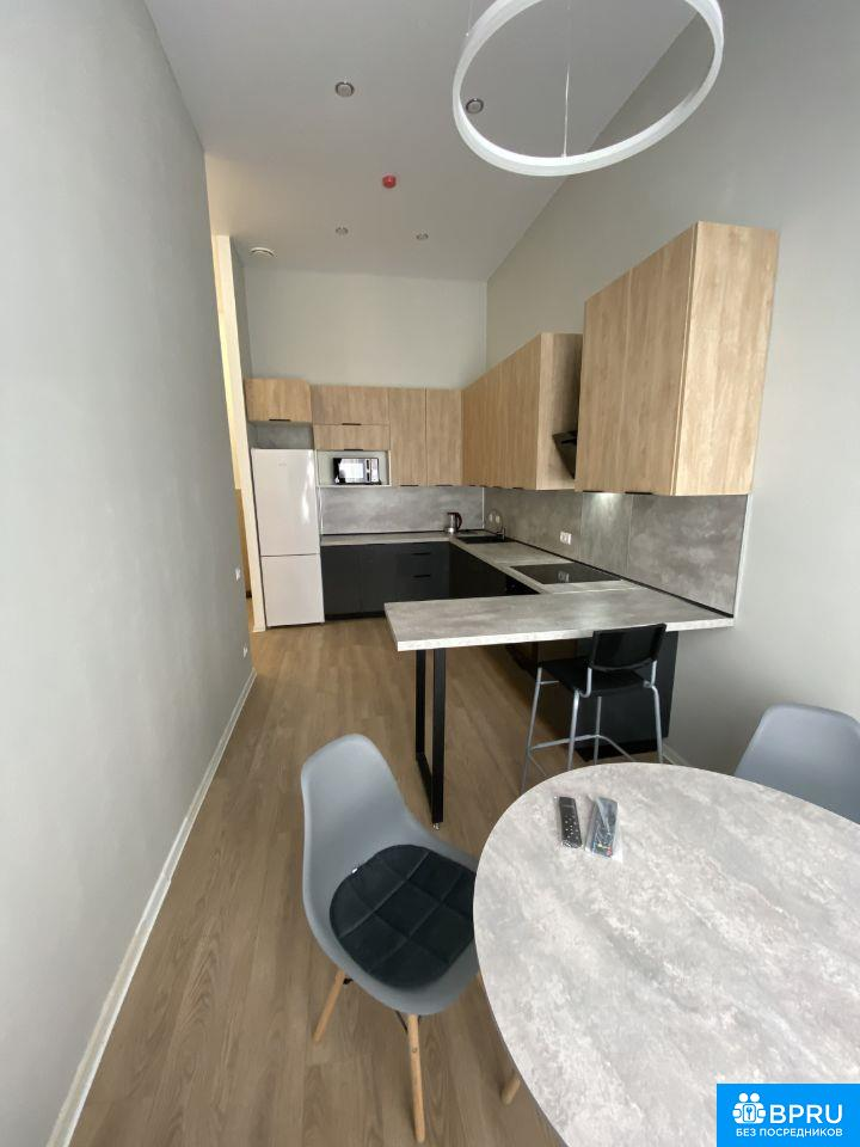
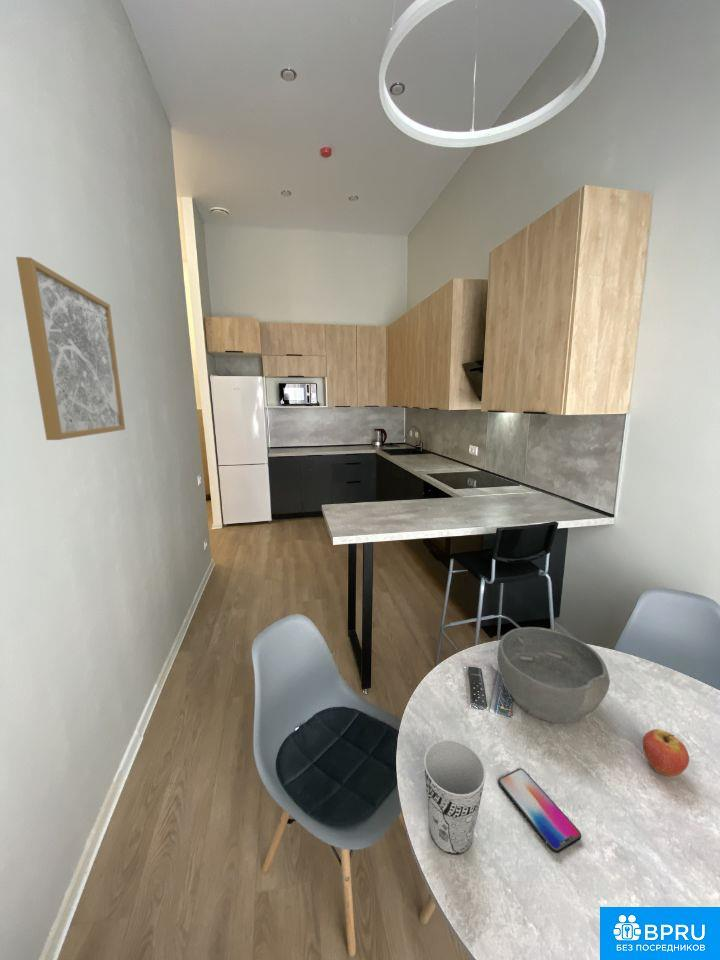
+ bowl [496,626,611,724]
+ wall art [15,256,126,441]
+ cup [423,739,487,856]
+ smartphone [497,768,582,854]
+ fruit [642,728,690,778]
